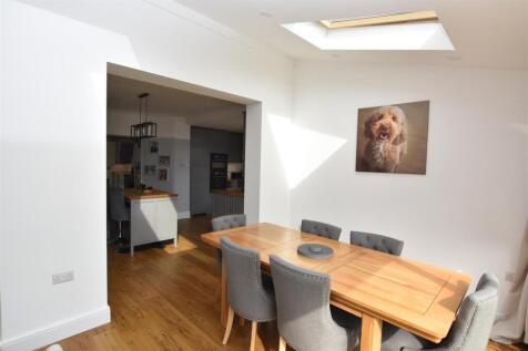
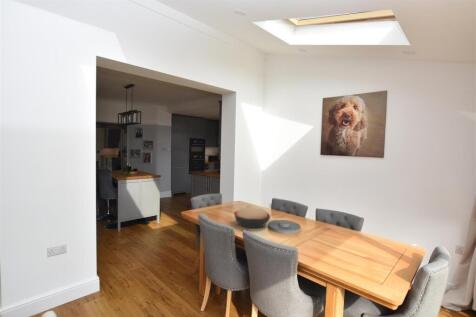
+ decorative bowl [233,205,272,229]
